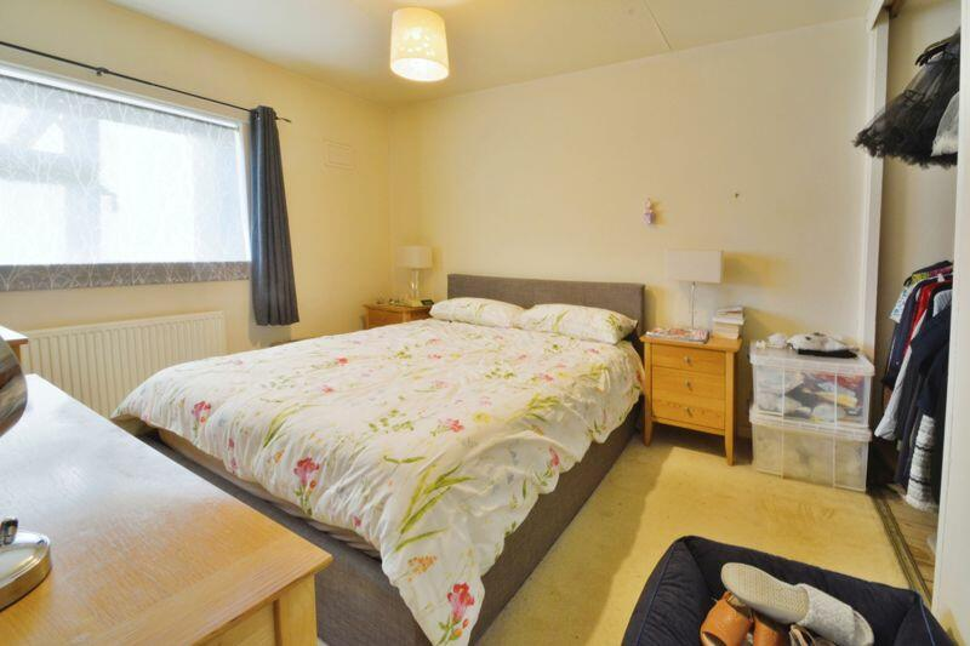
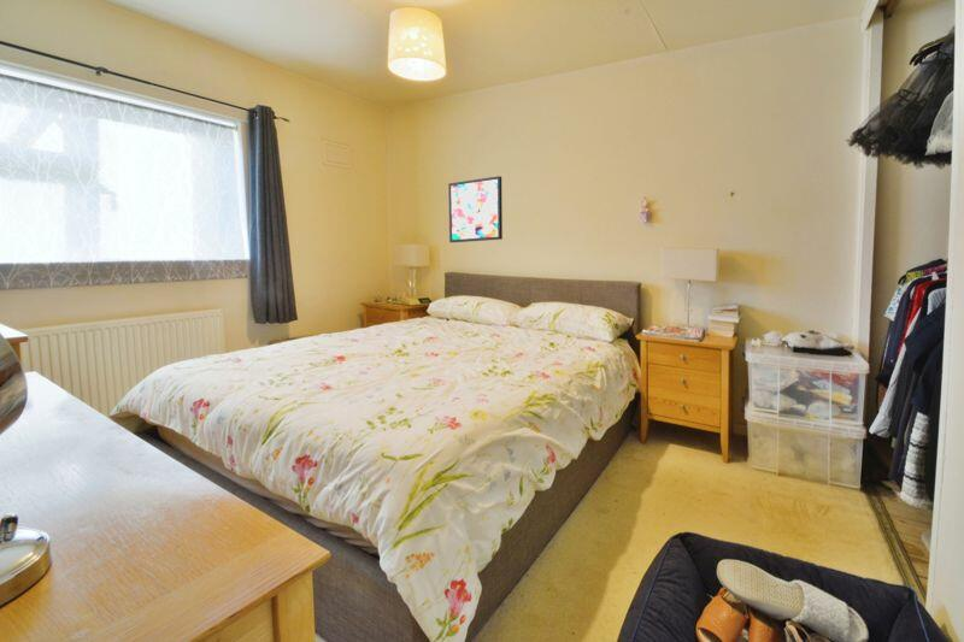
+ wall art [447,175,504,243]
